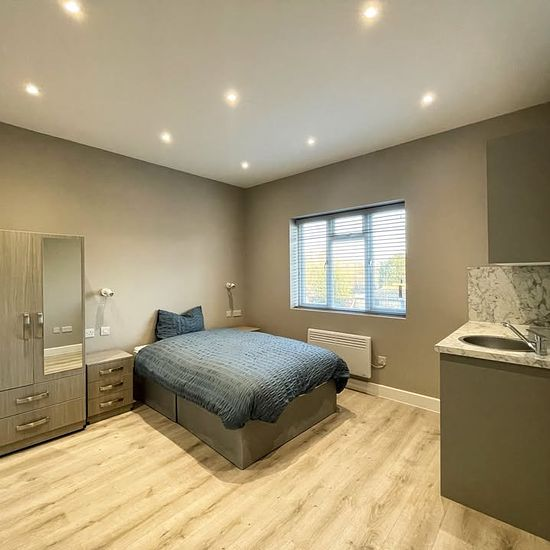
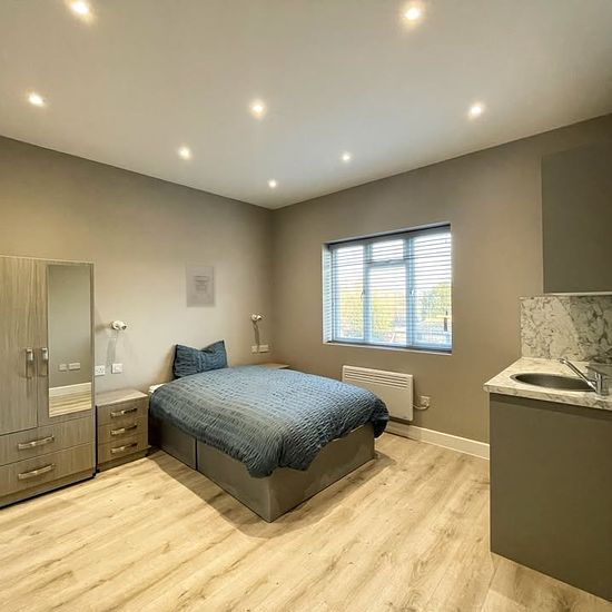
+ wall art [185,260,217,308]
